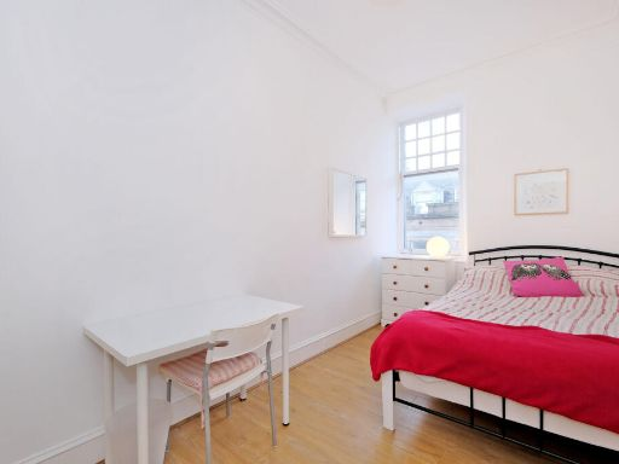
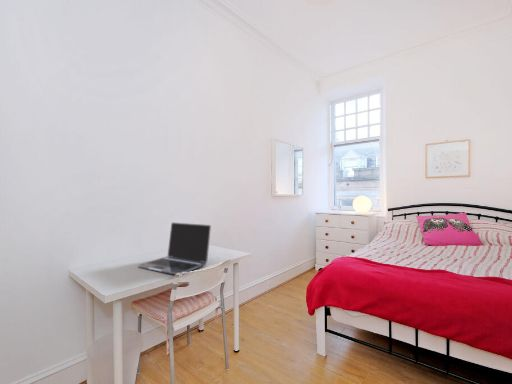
+ laptop [137,221,212,276]
